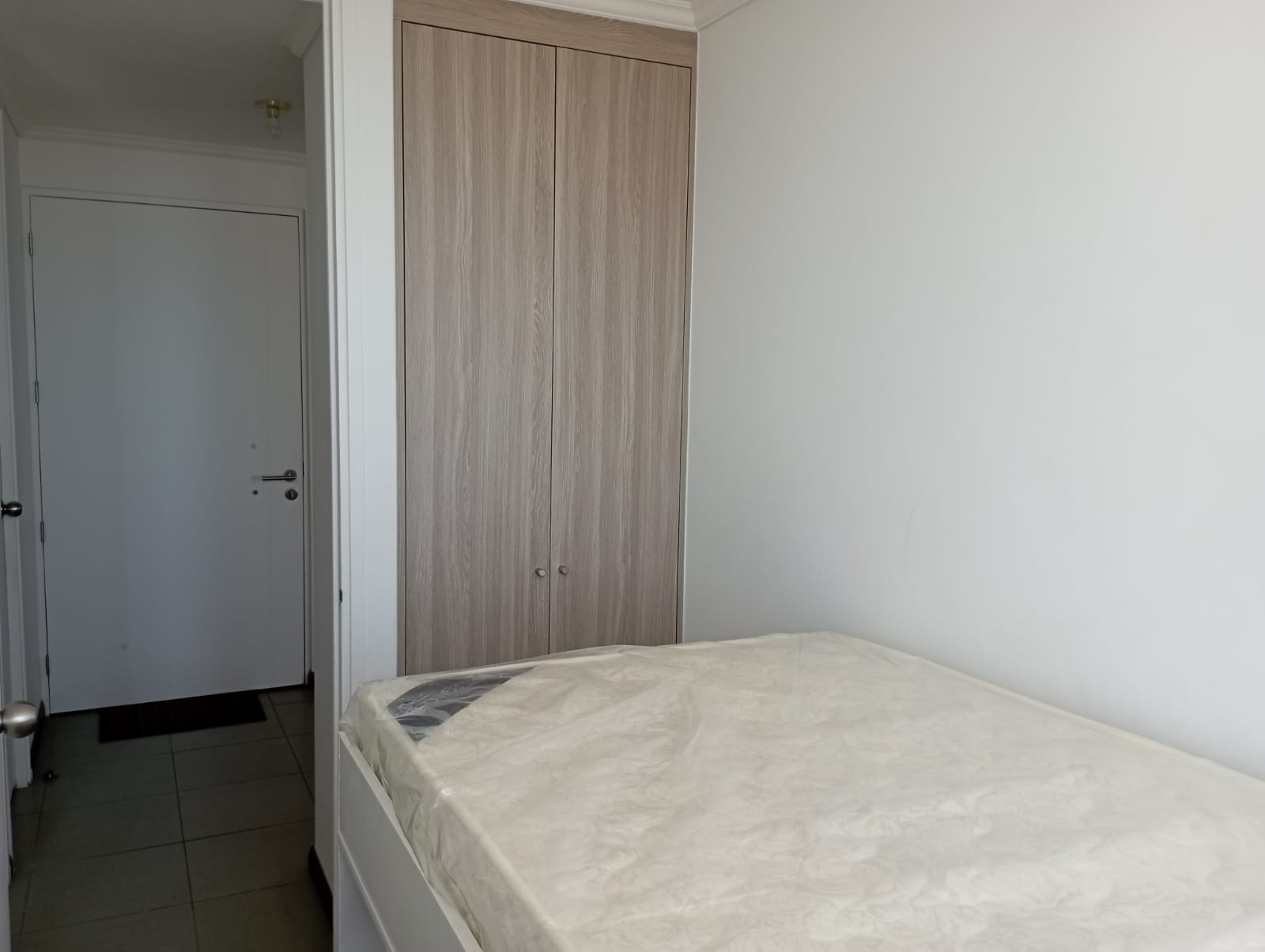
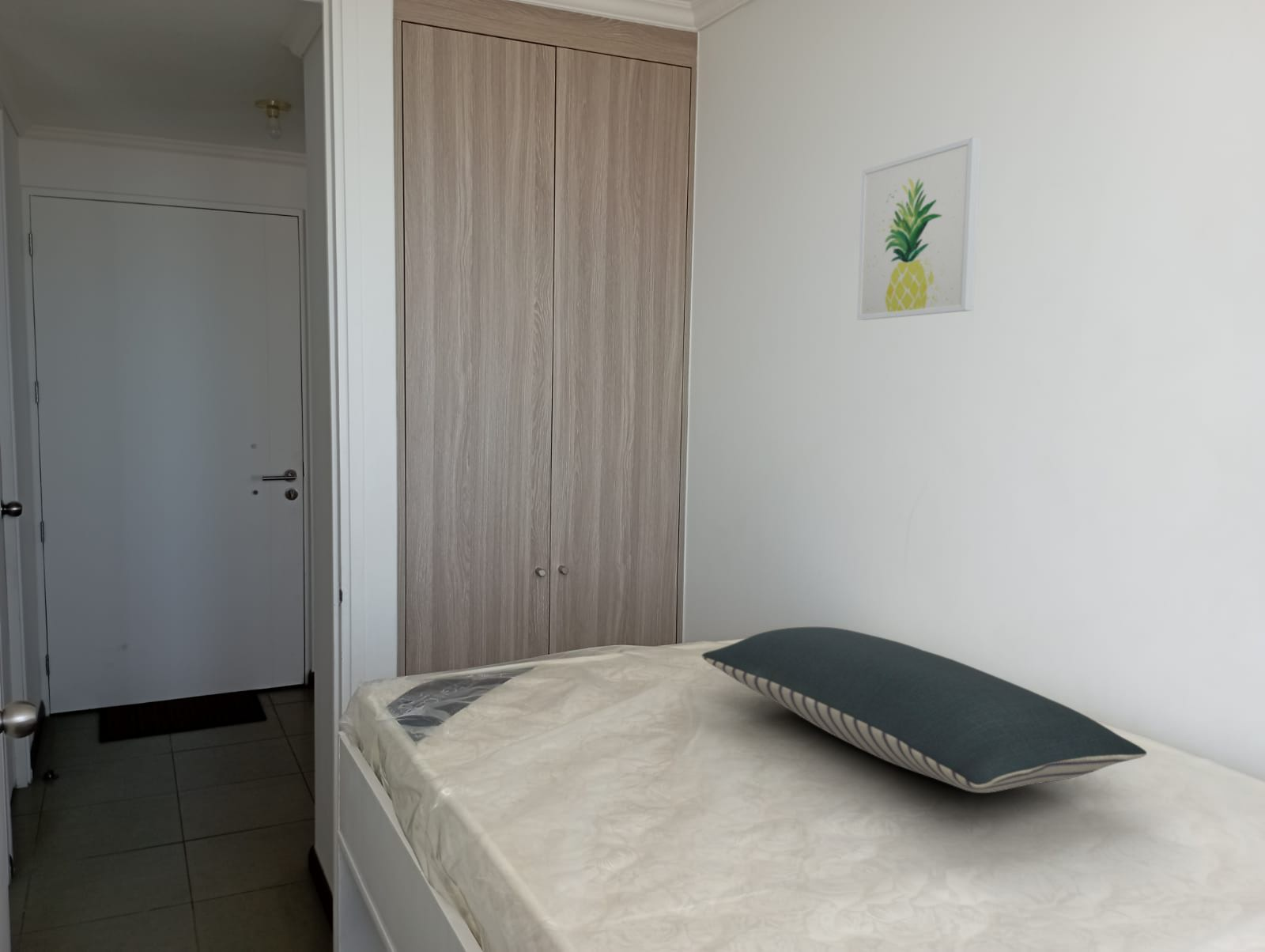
+ wall art [856,136,982,321]
+ pillow [701,626,1148,794]
